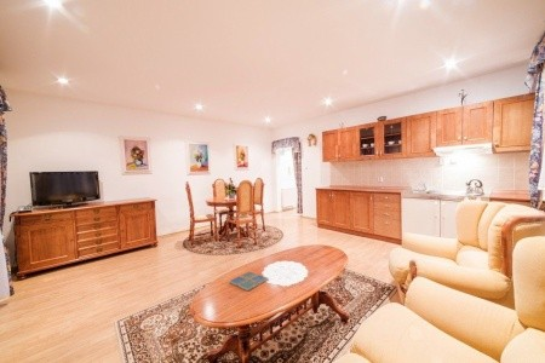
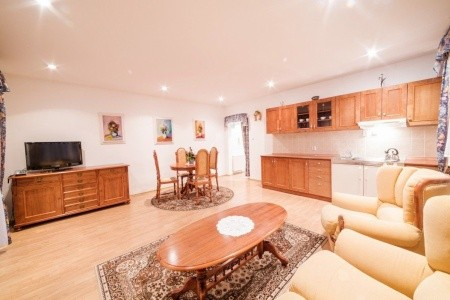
- drink coaster [228,270,270,292]
